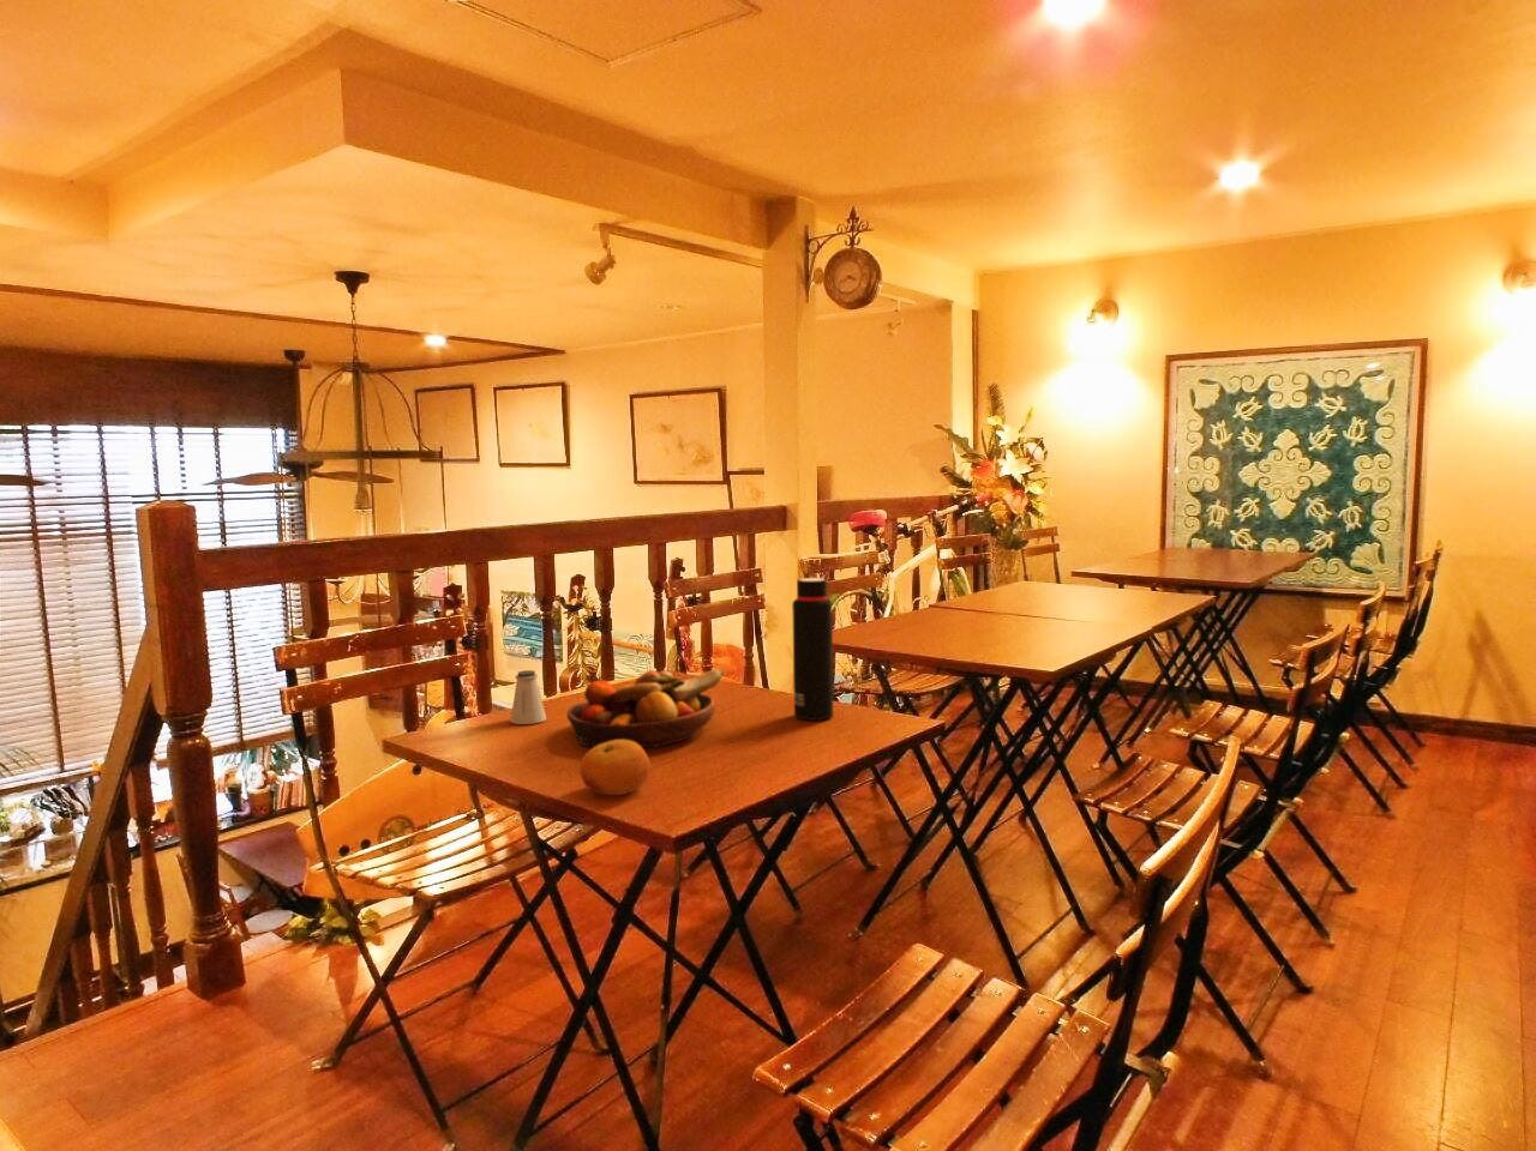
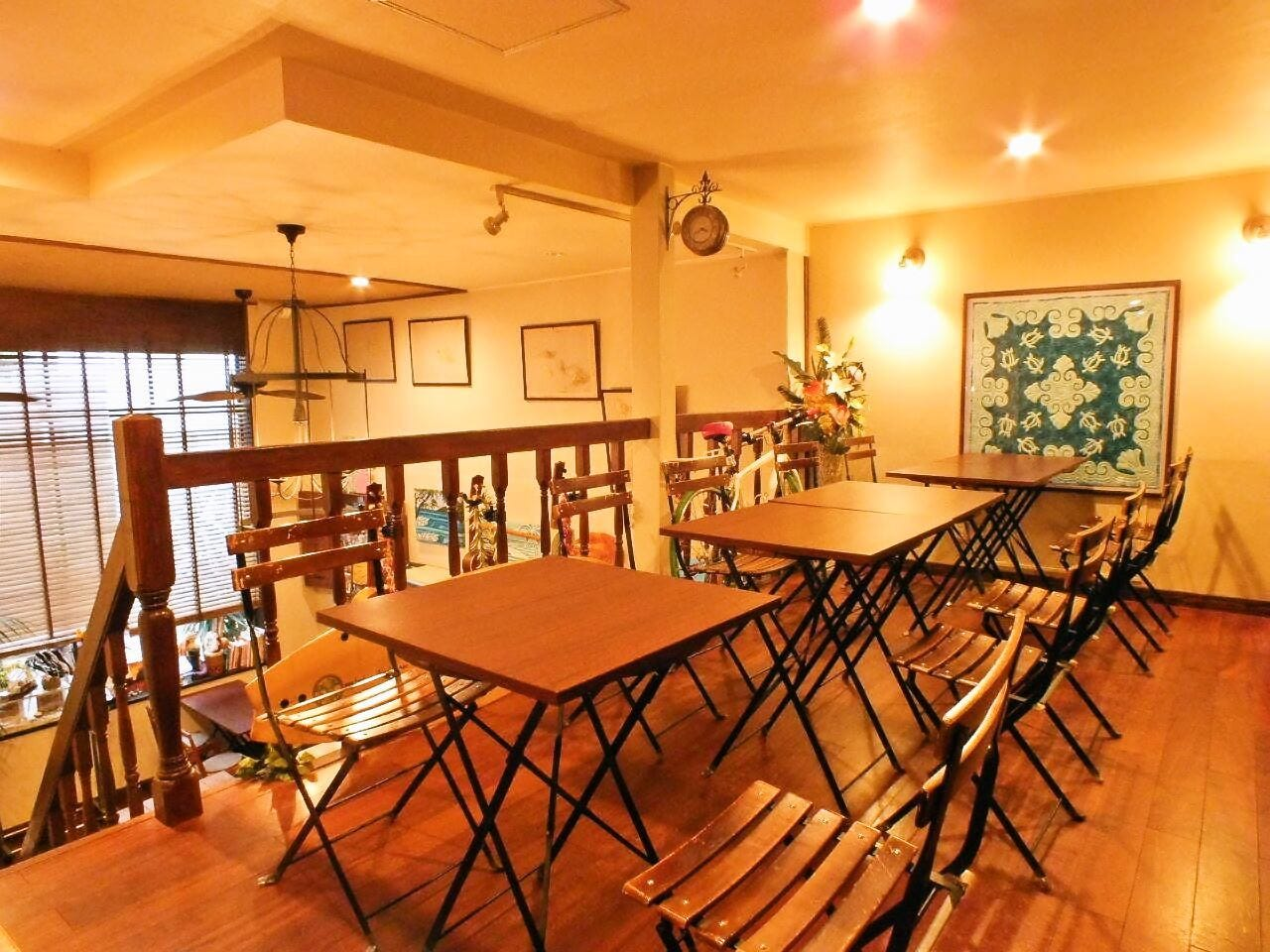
- saltshaker [510,669,547,725]
- fruit [579,740,652,796]
- water bottle [791,577,835,722]
- fruit bowl [566,667,726,748]
